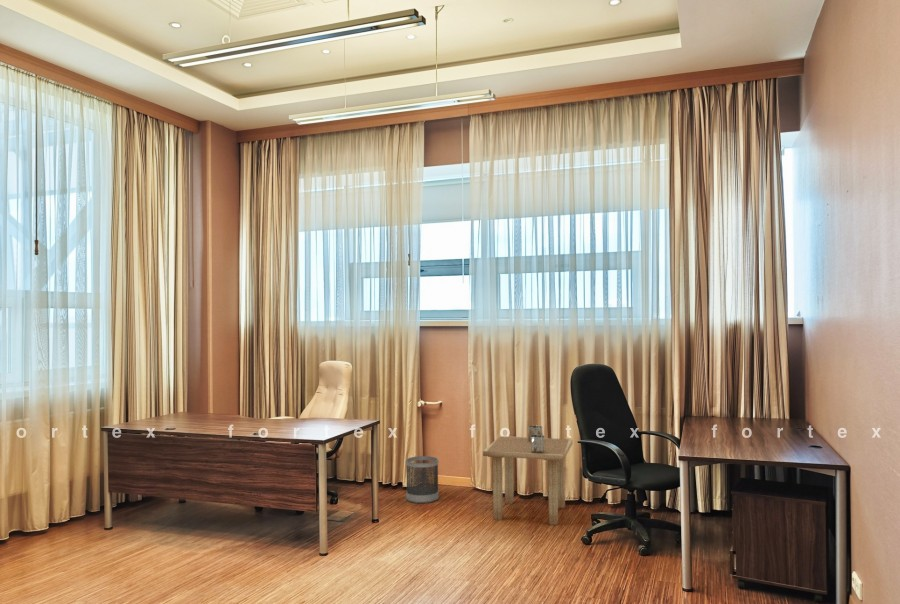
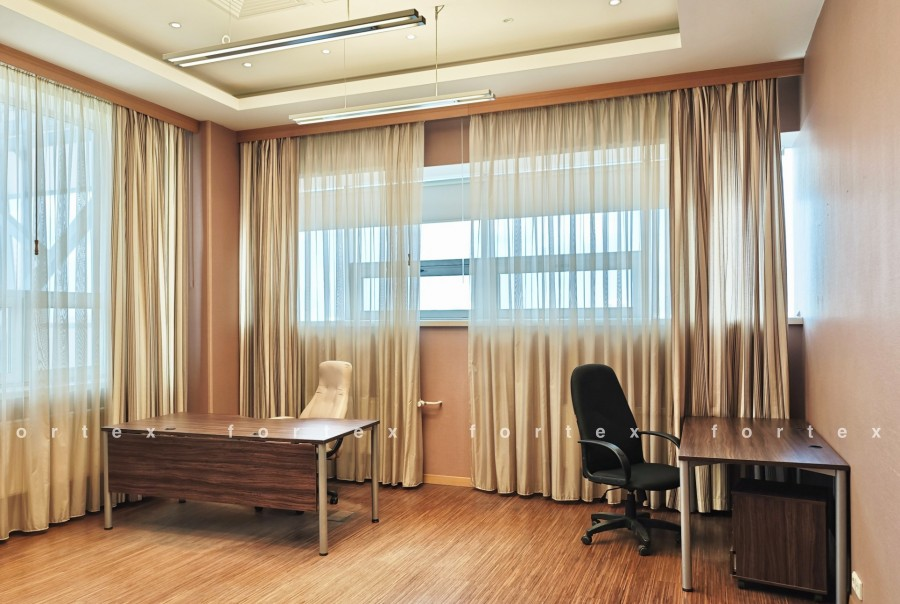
- wastebasket [405,455,440,504]
- side table [482,425,574,526]
